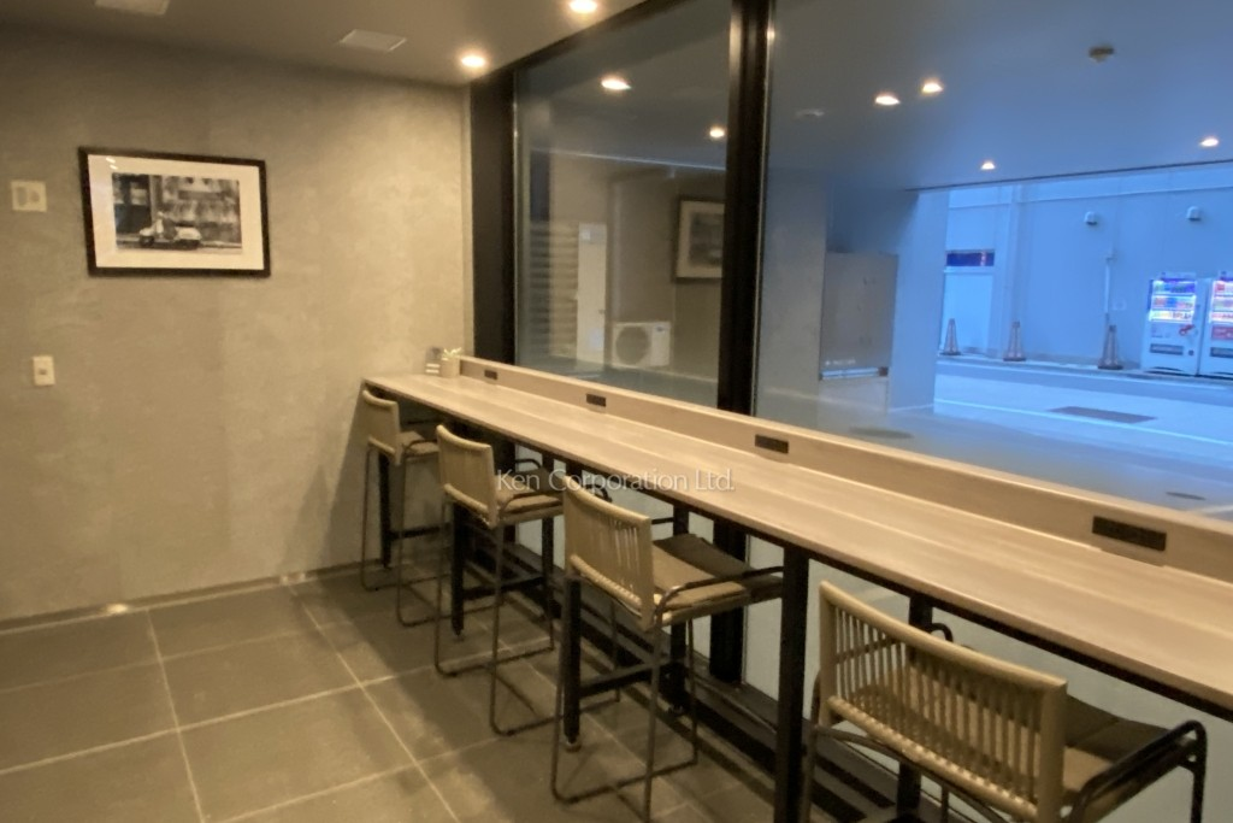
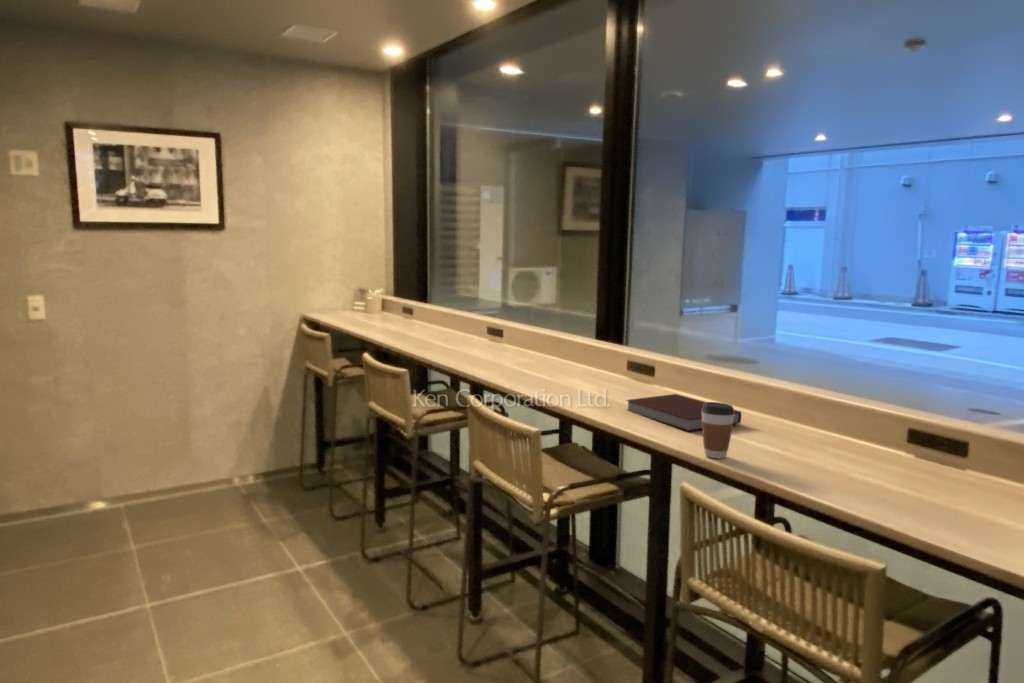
+ coffee cup [701,401,735,459]
+ notebook [625,393,742,432]
